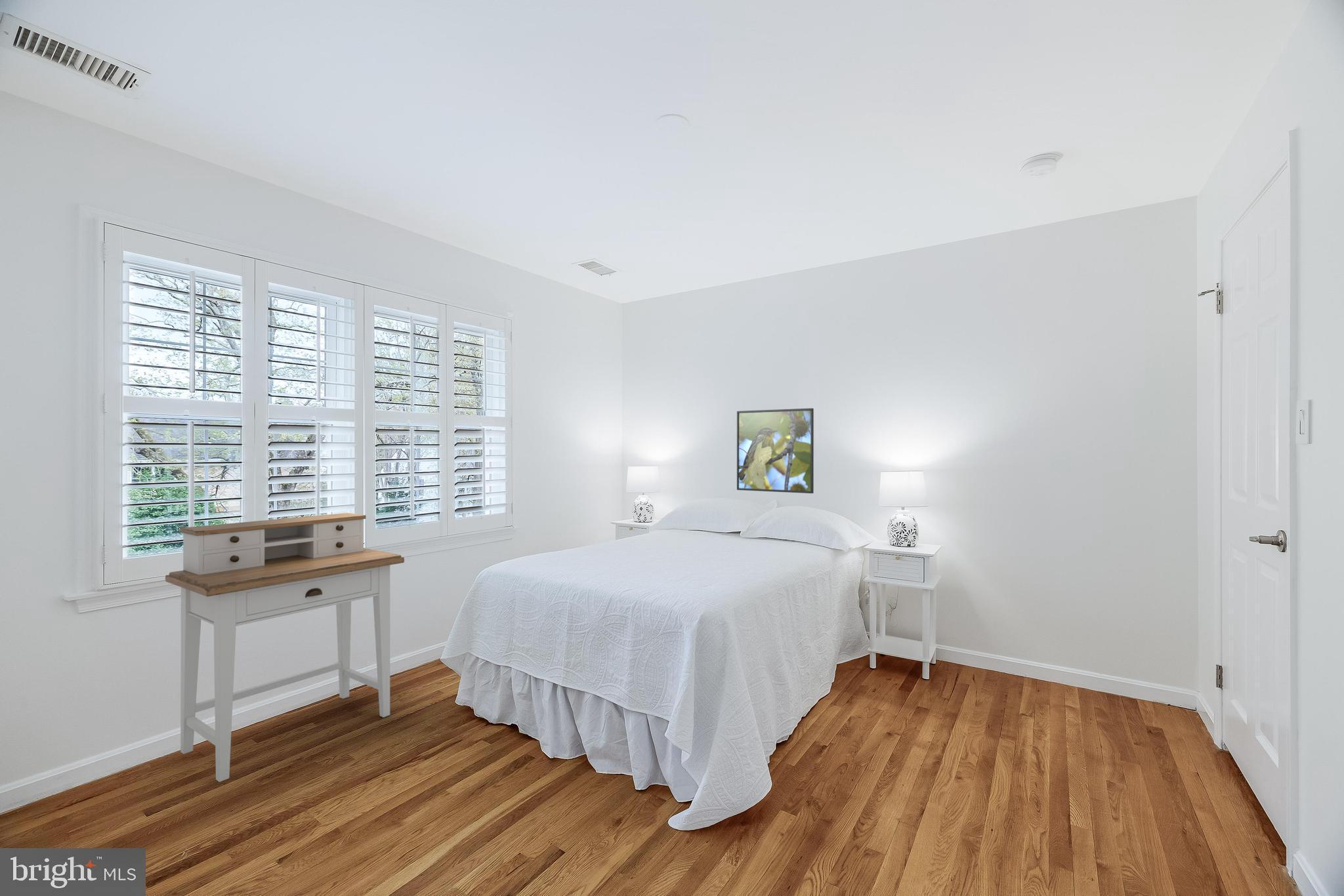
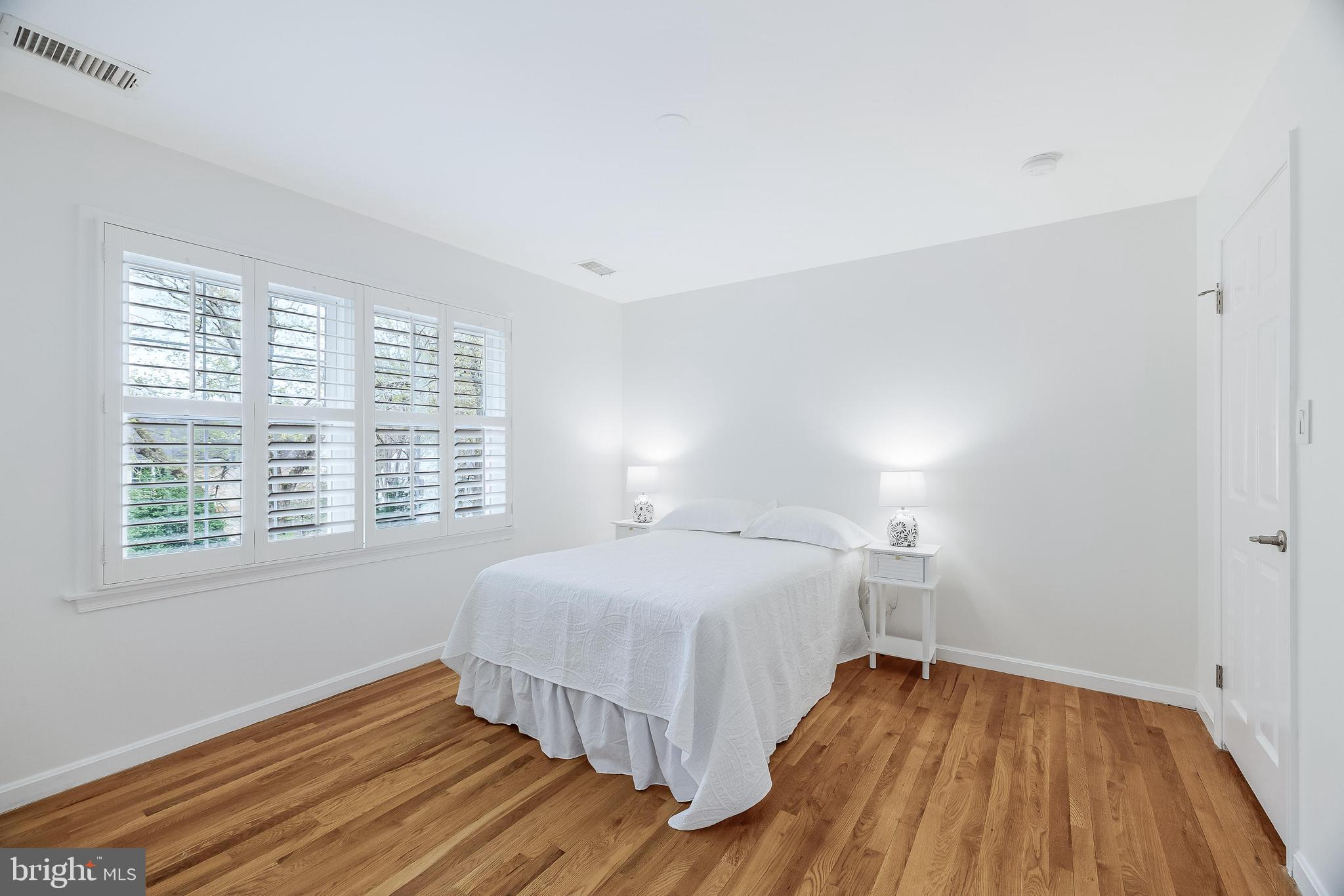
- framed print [736,407,814,494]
- desk [165,512,405,783]
